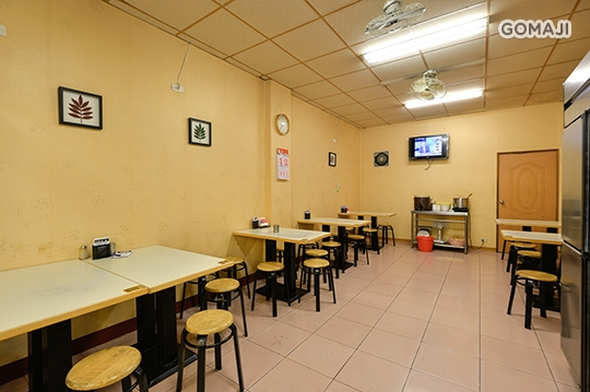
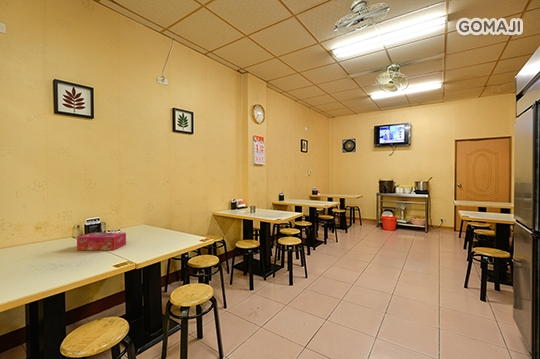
+ tissue box [76,232,127,251]
